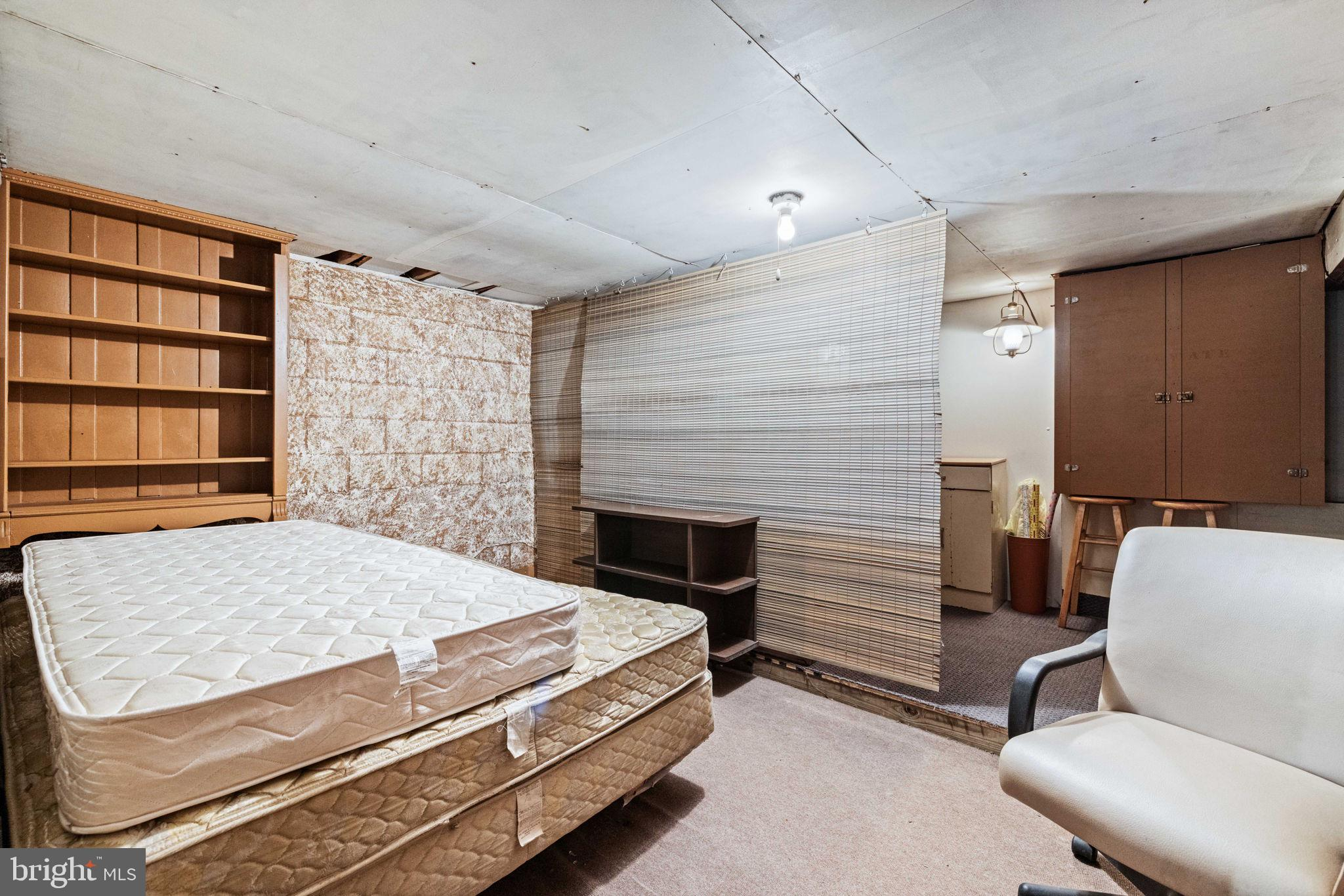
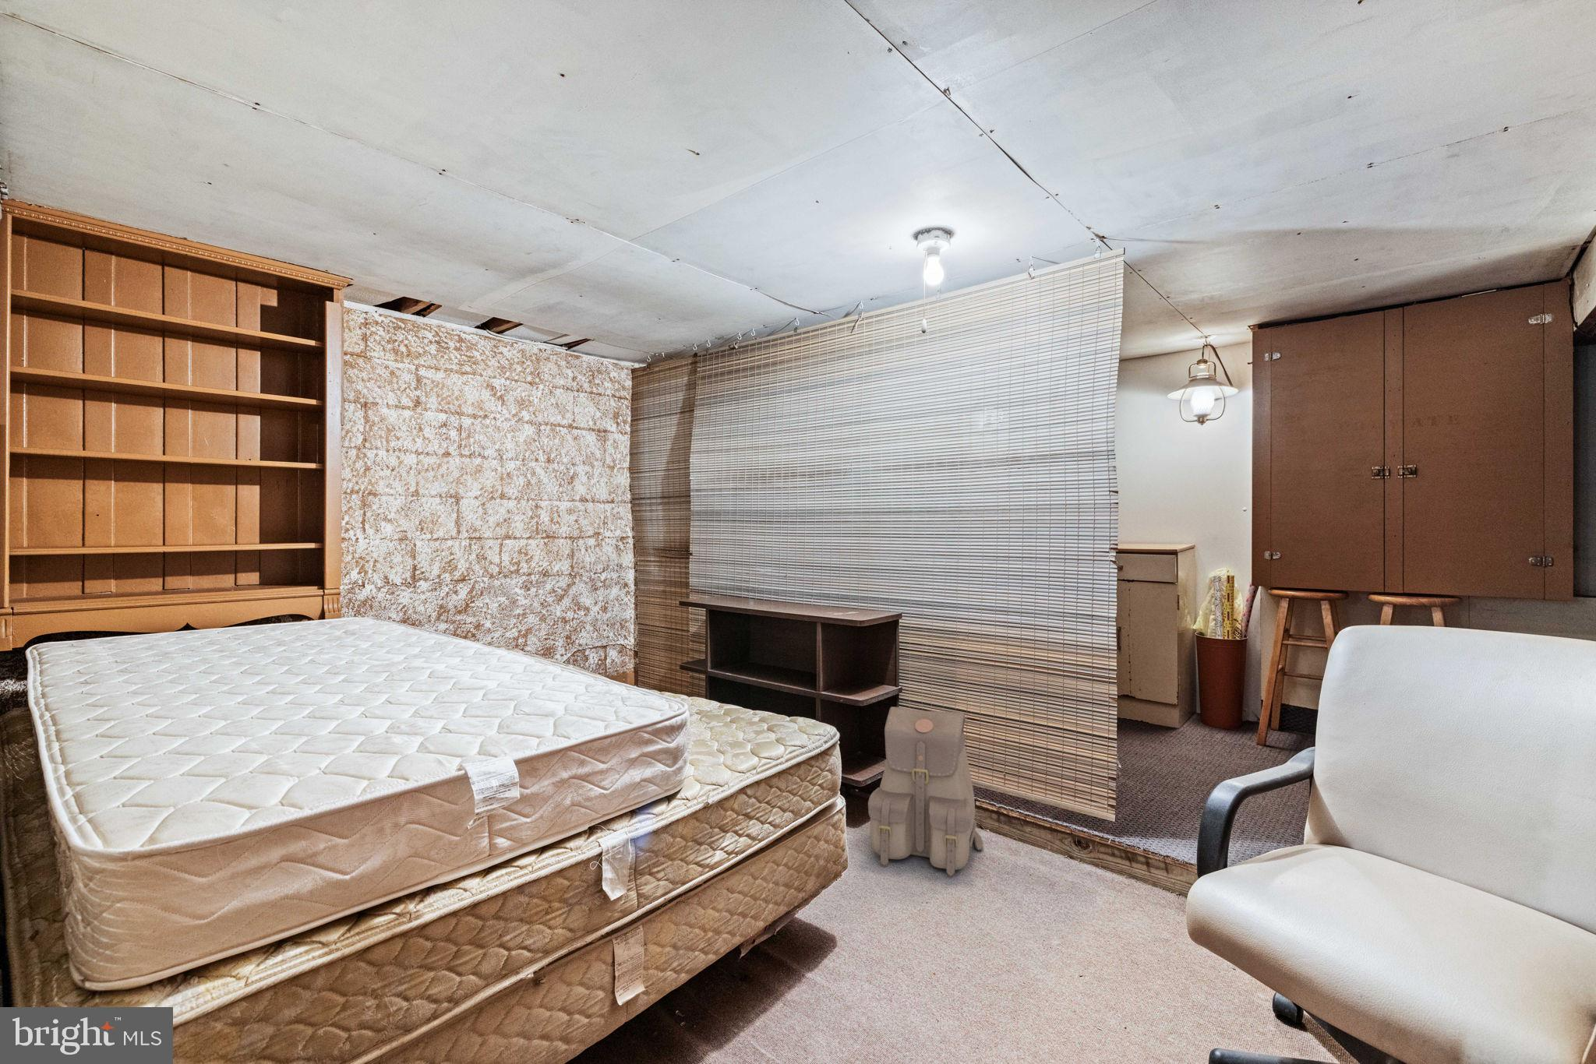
+ backpack [867,707,984,878]
